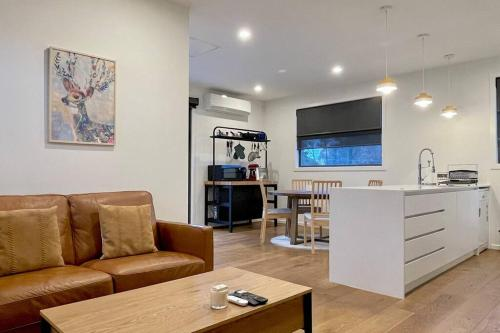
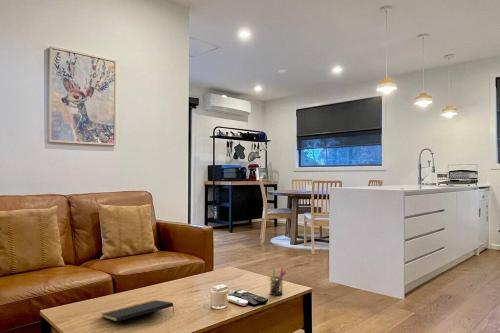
+ pen holder [267,266,287,297]
+ notepad [100,299,175,323]
